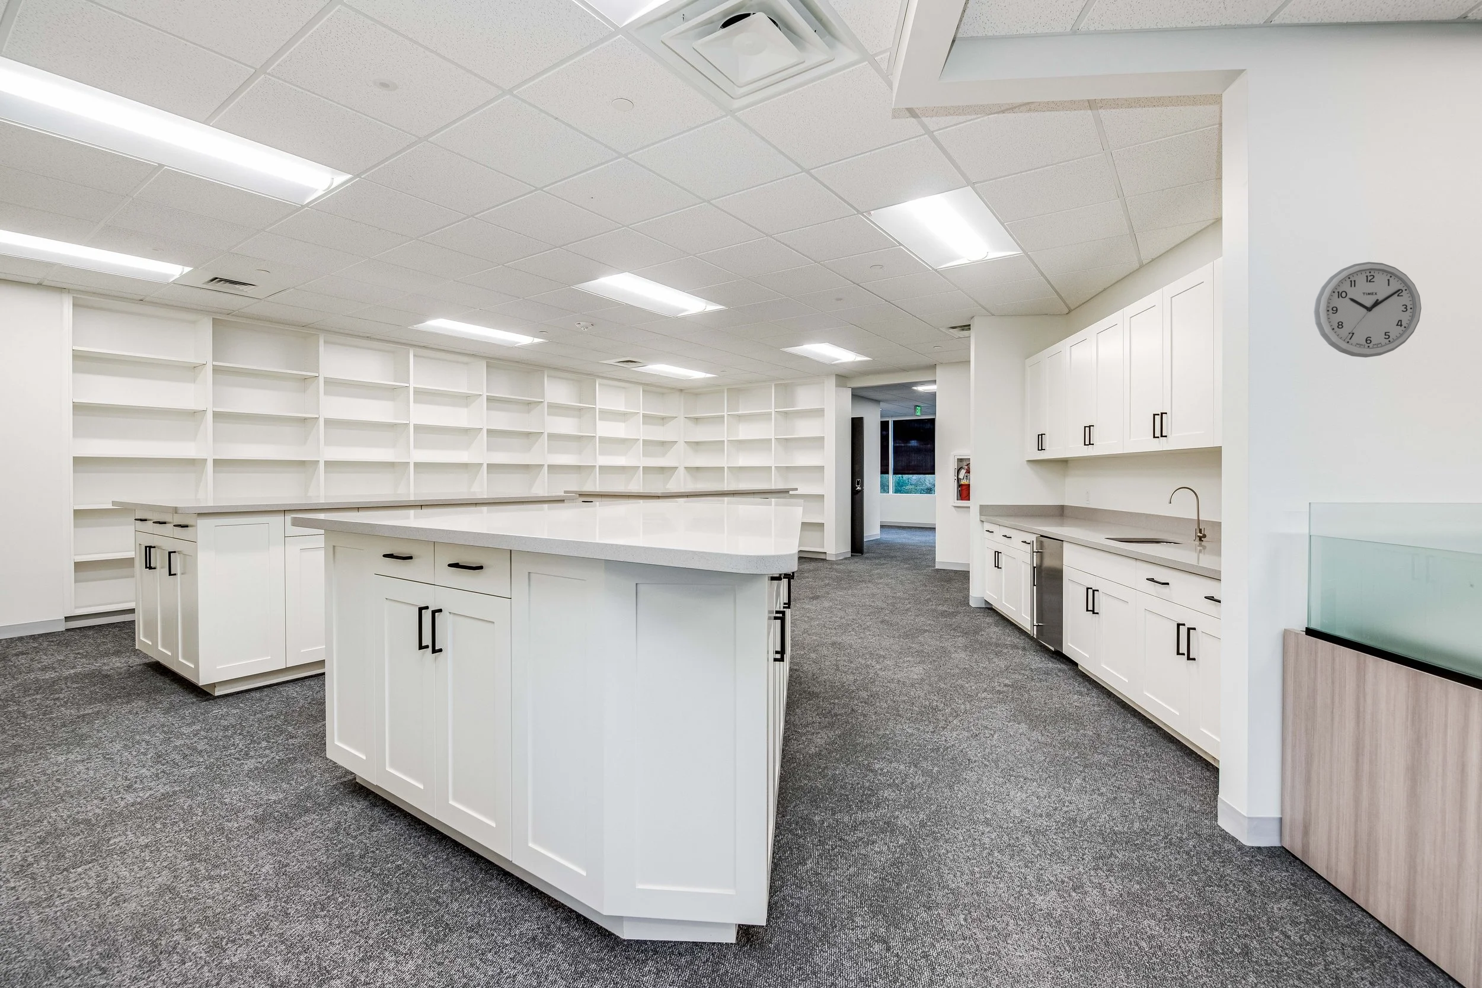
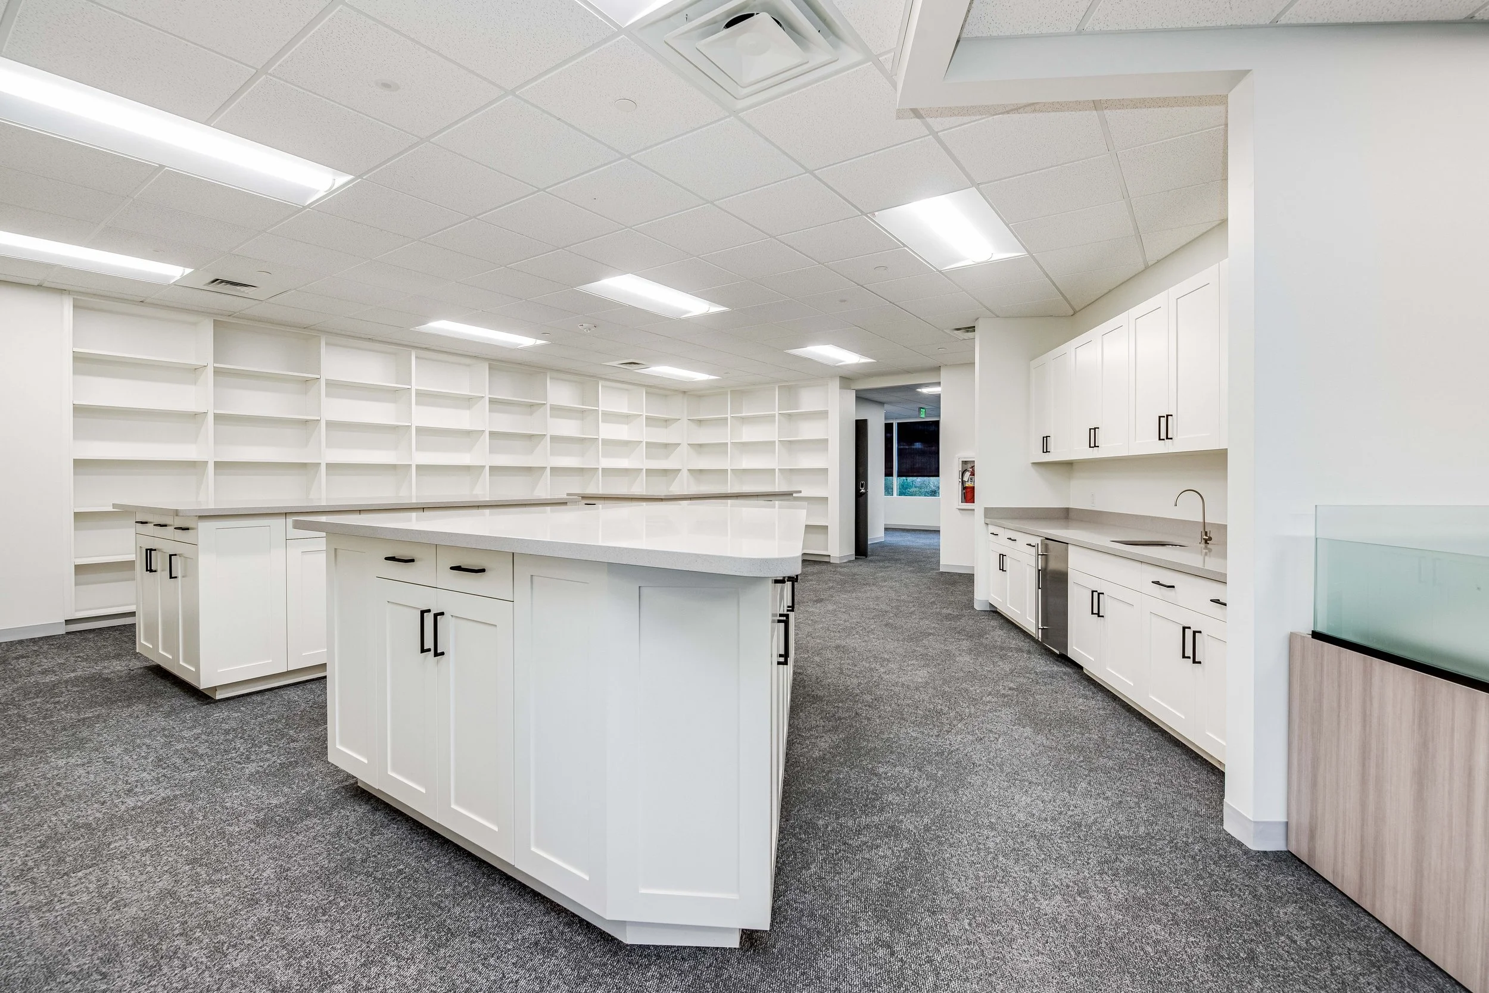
- wall clock [1313,261,1422,357]
